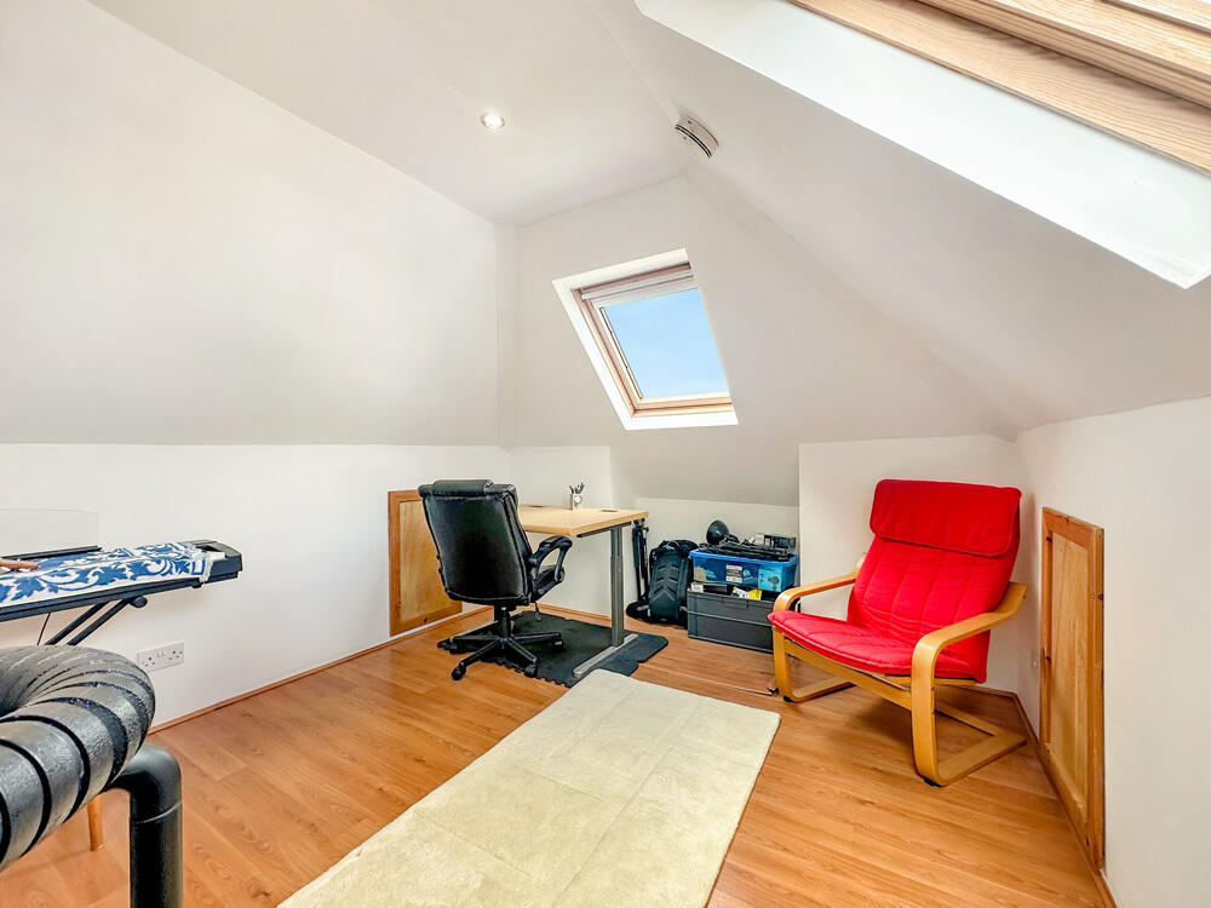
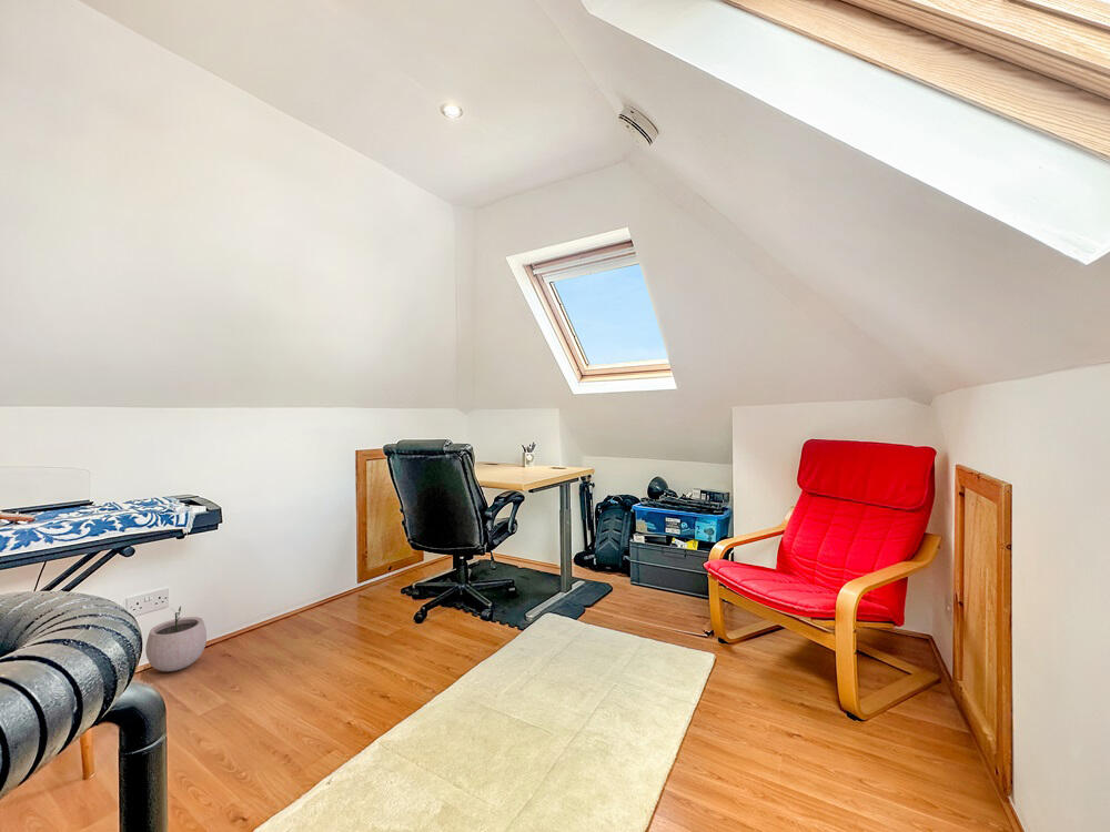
+ plant pot [144,605,208,672]
